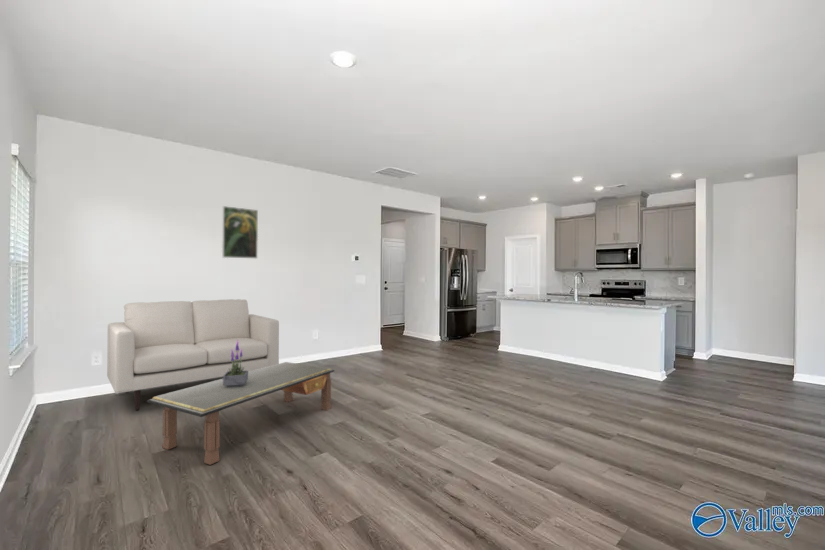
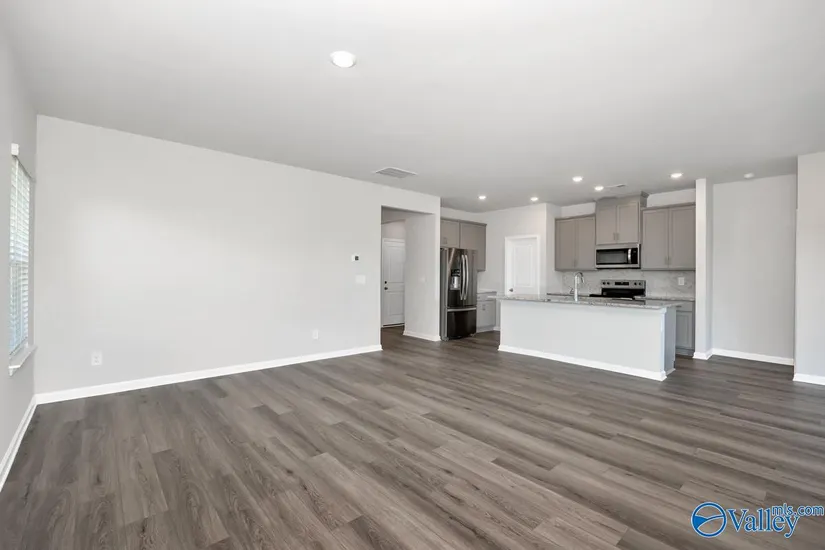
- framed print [221,205,259,260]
- coffee table [146,361,335,466]
- sofa [106,298,280,411]
- potted plant [222,341,248,387]
